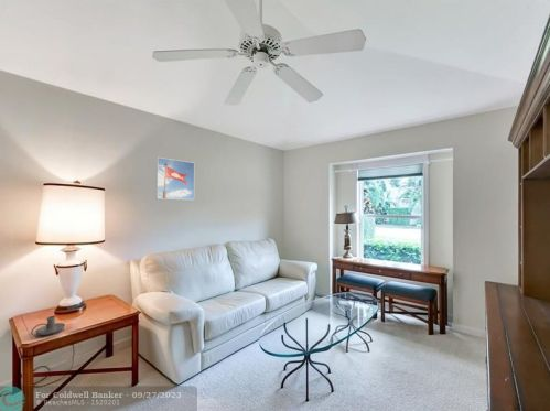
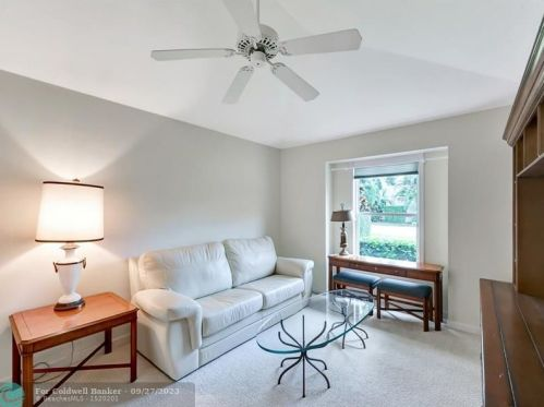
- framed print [155,156,196,201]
- candle holder [30,315,66,337]
